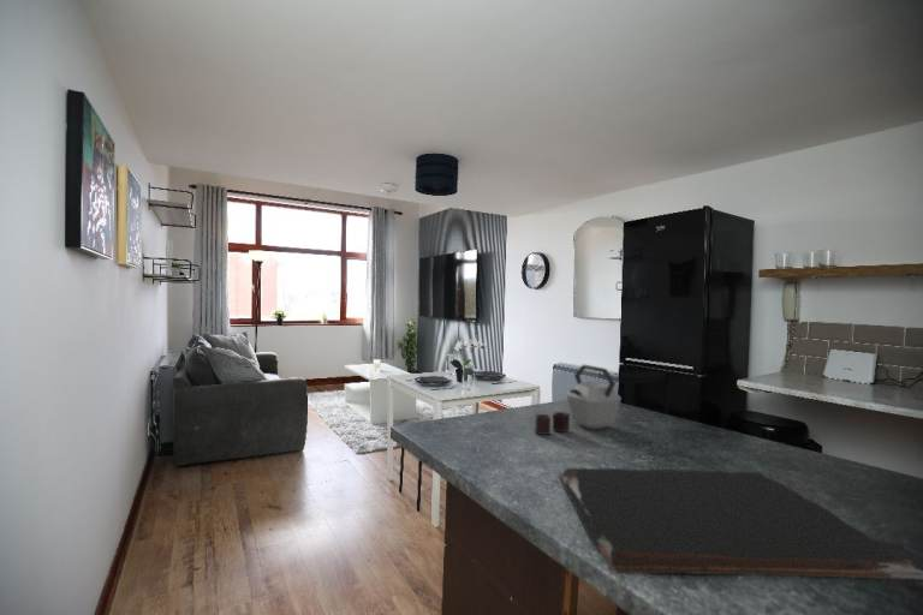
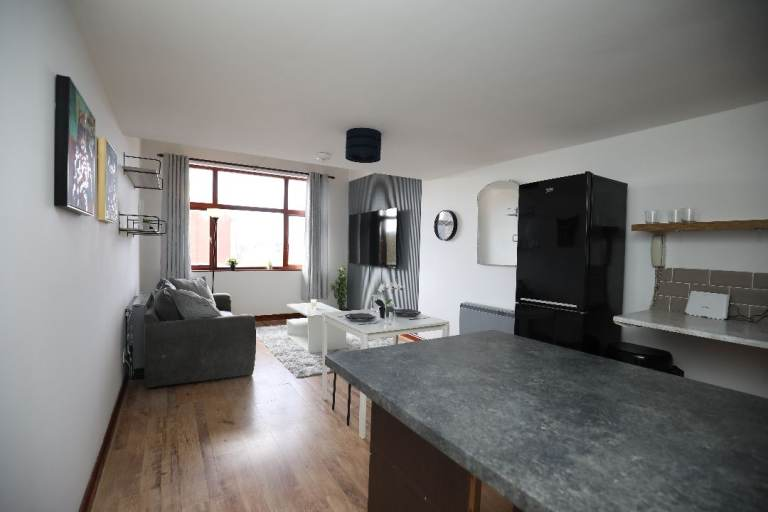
- kettle [534,364,623,436]
- cutting board [558,467,923,581]
